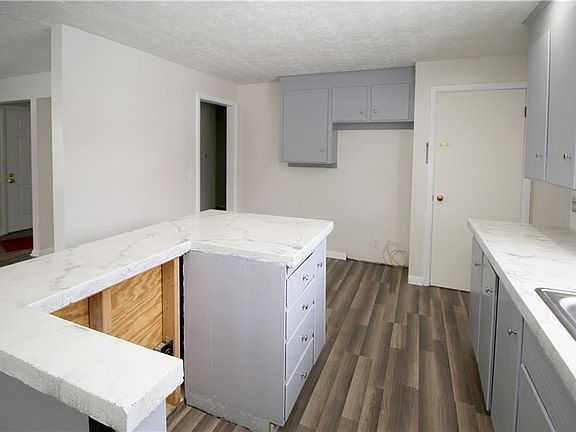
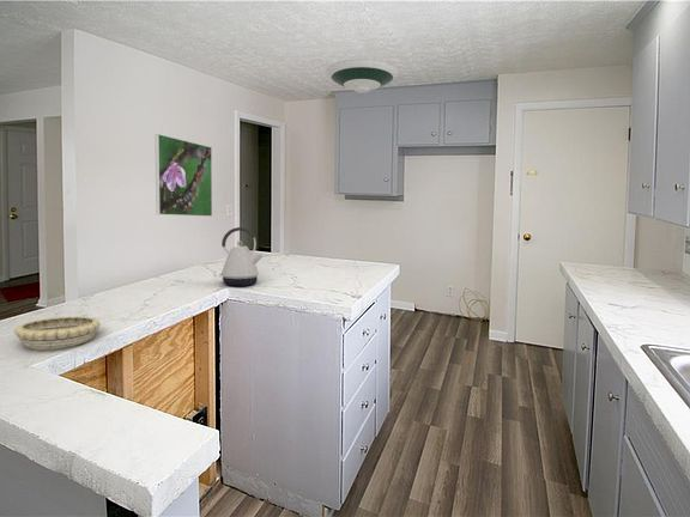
+ kettle [218,226,265,287]
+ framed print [155,133,213,218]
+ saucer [325,59,400,95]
+ decorative bowl [13,316,102,349]
